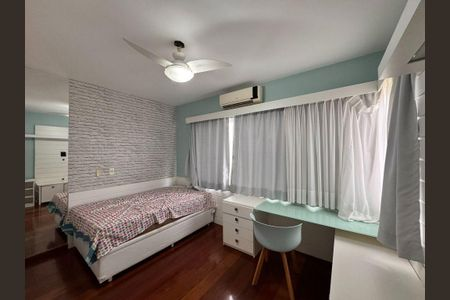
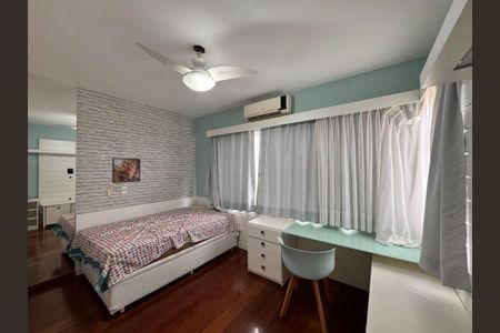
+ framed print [111,157,141,184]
